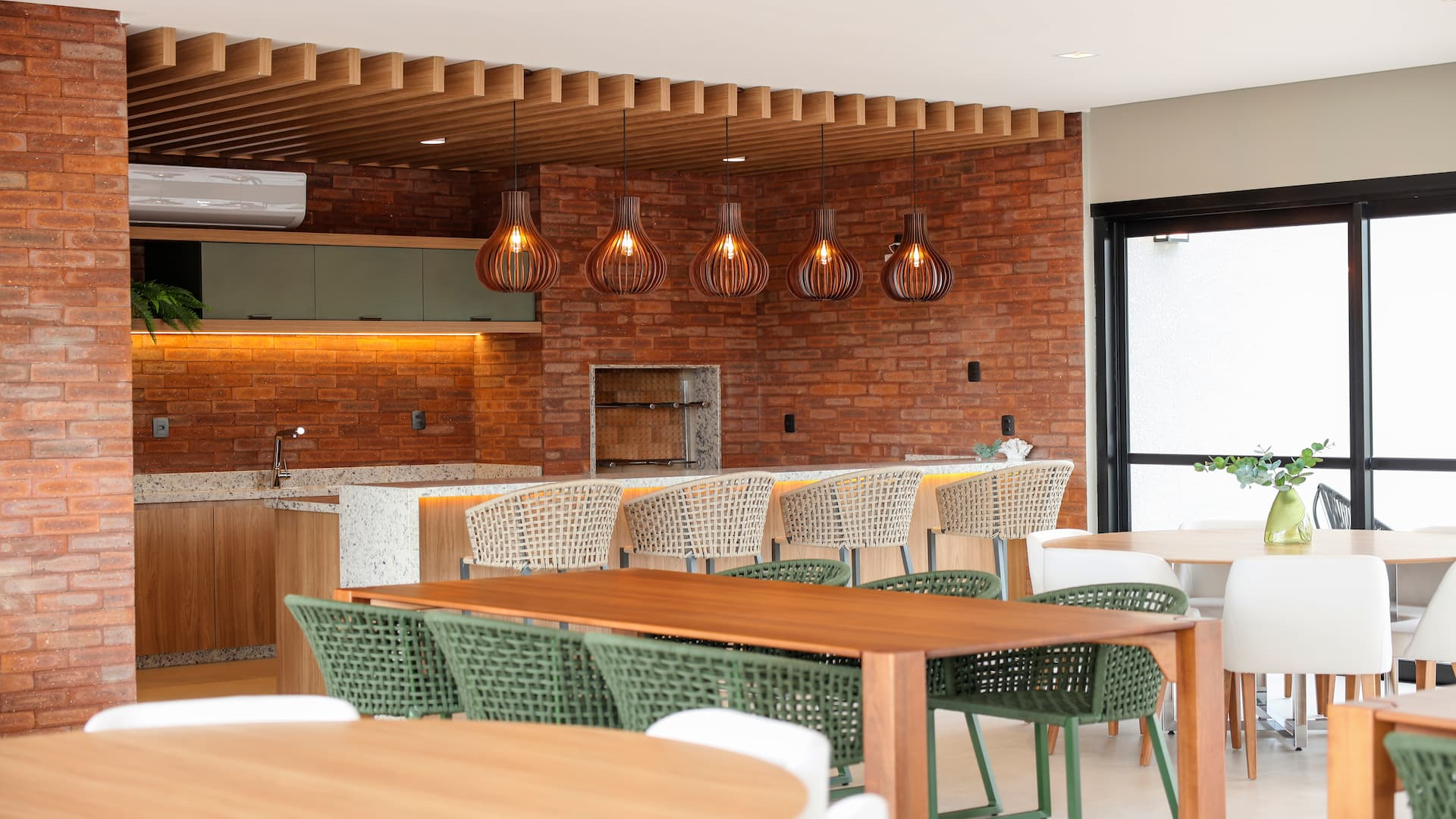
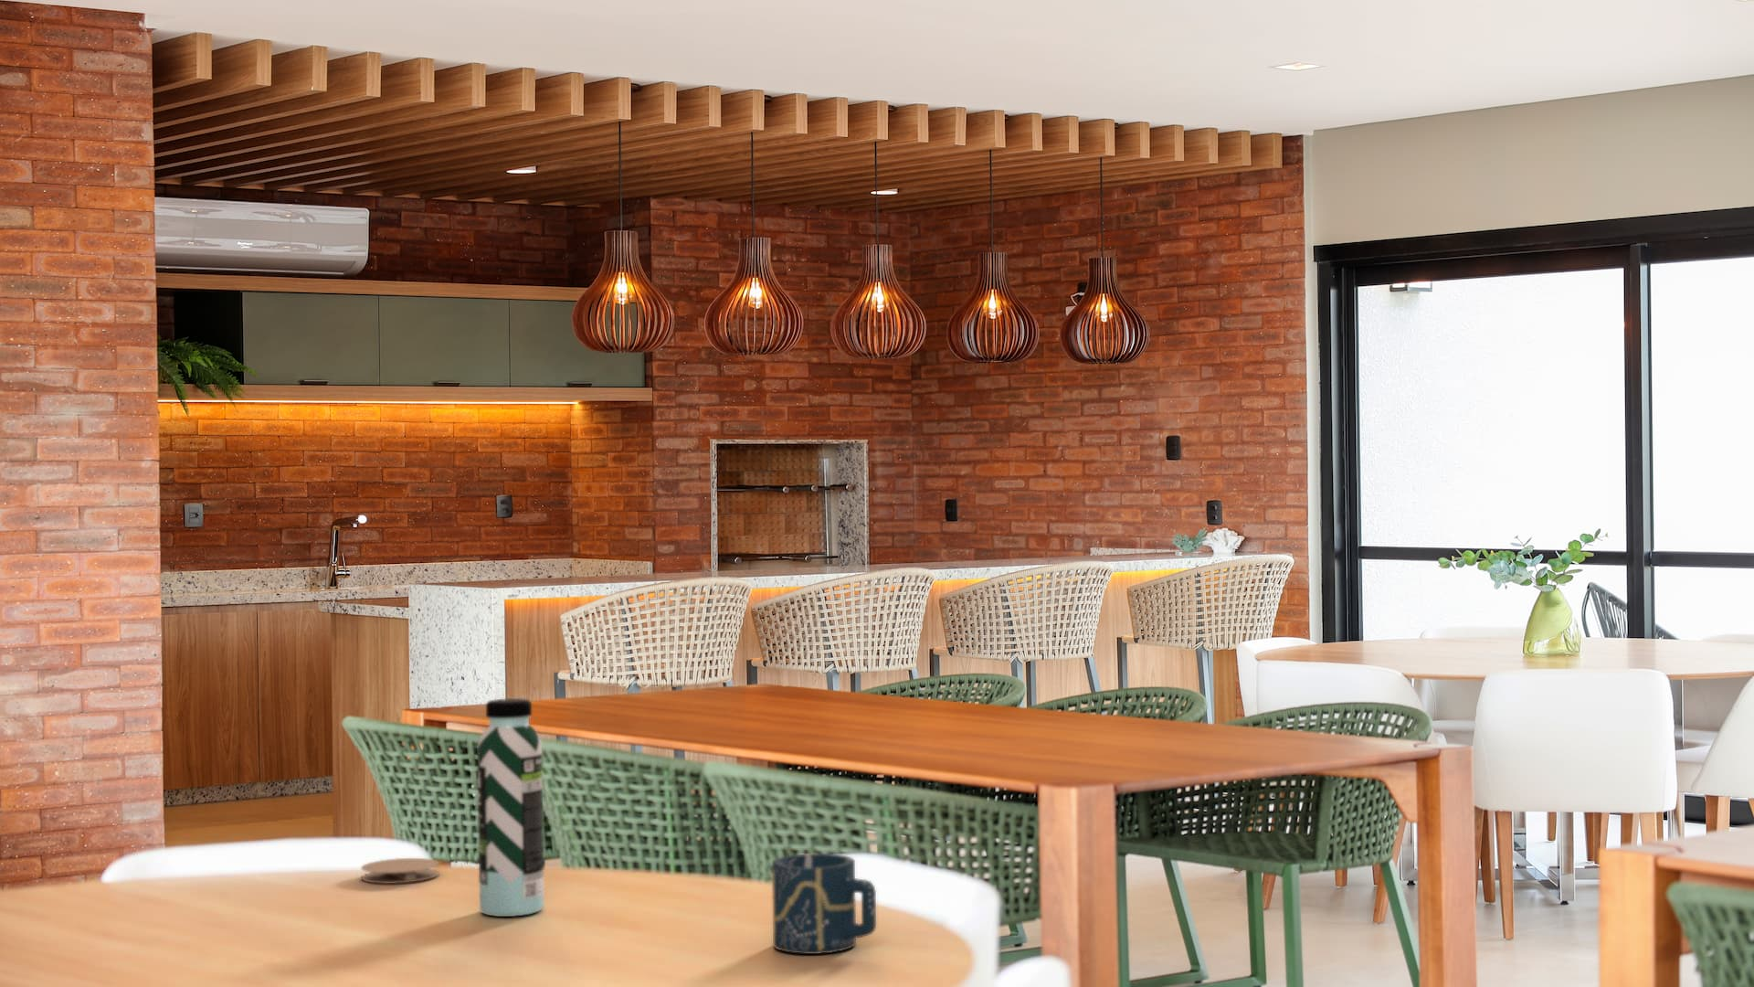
+ coaster [360,857,441,885]
+ water bottle [476,698,545,917]
+ cup [771,853,877,954]
